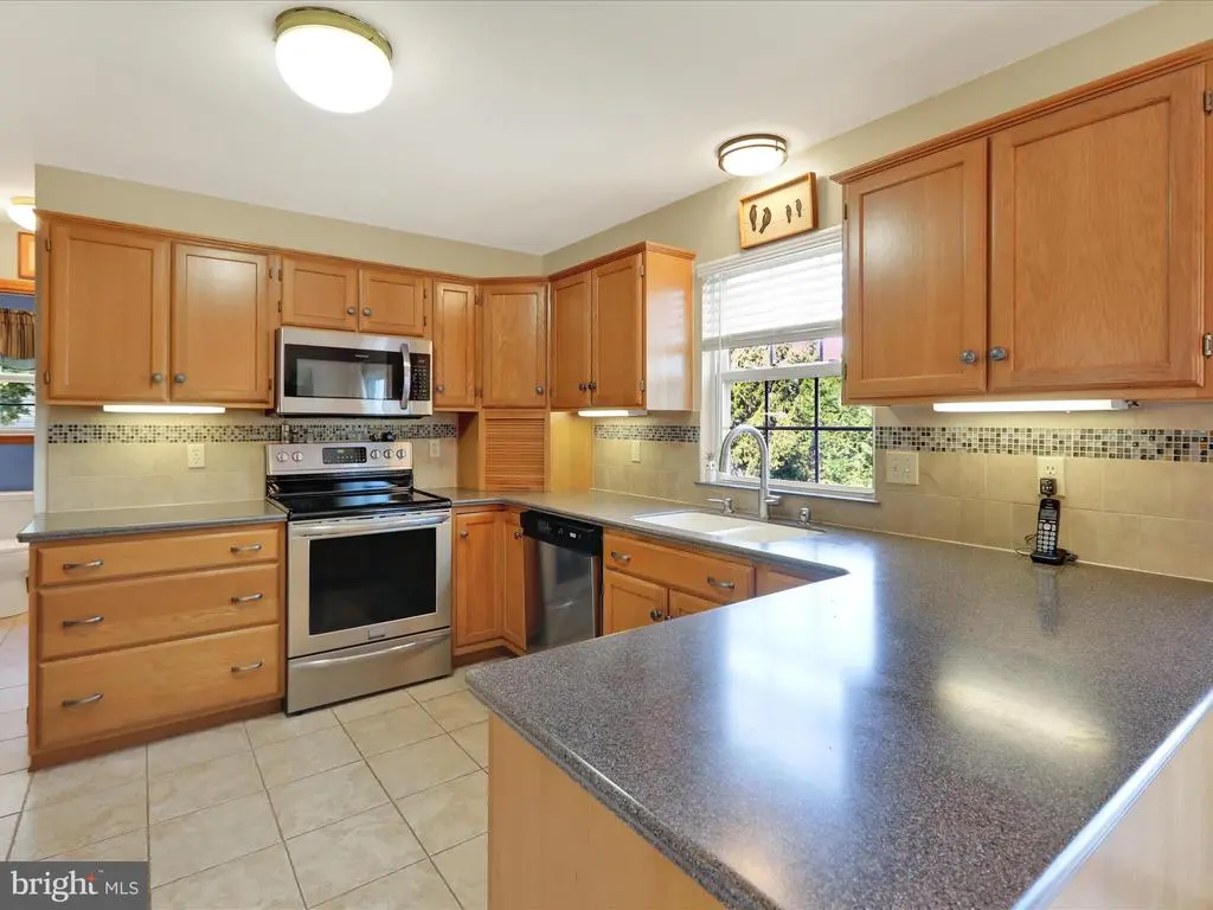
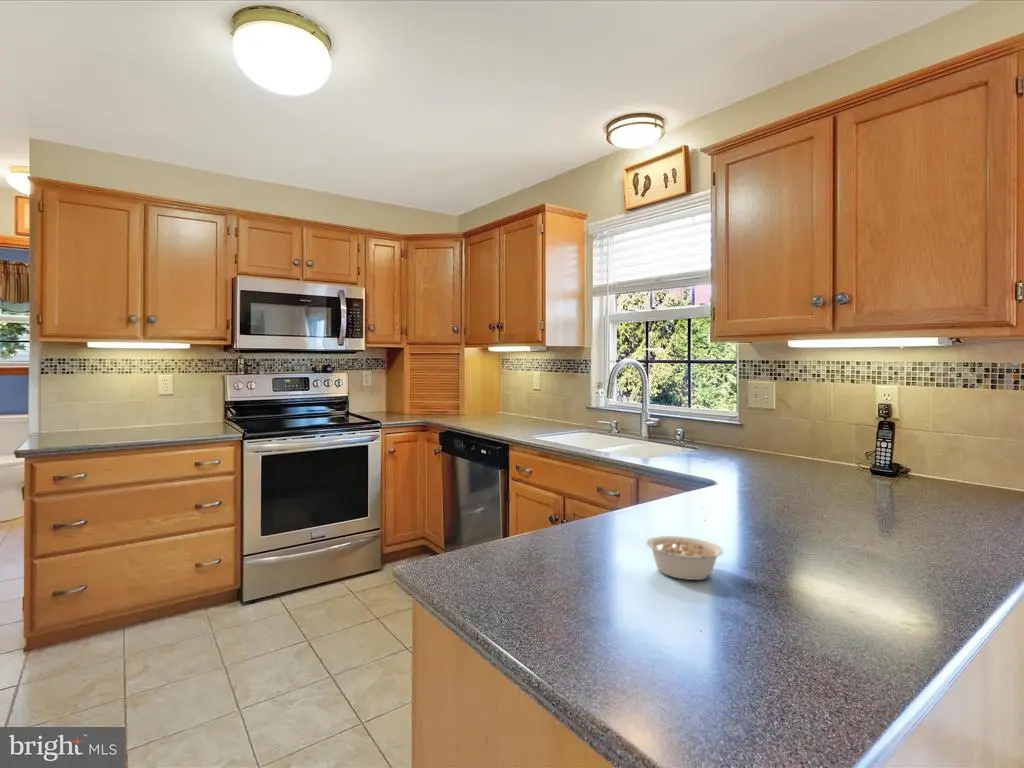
+ legume [645,535,724,581]
